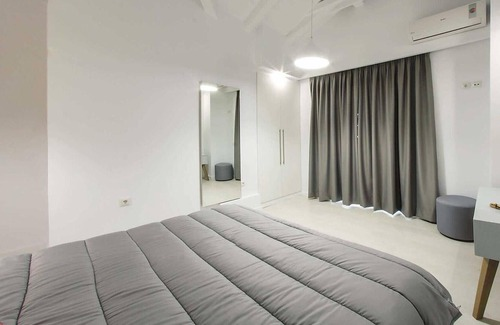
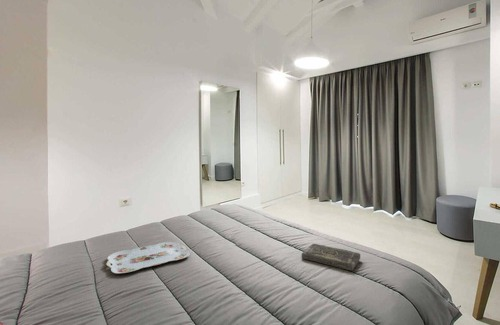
+ serving tray [105,241,191,275]
+ book [301,243,361,272]
